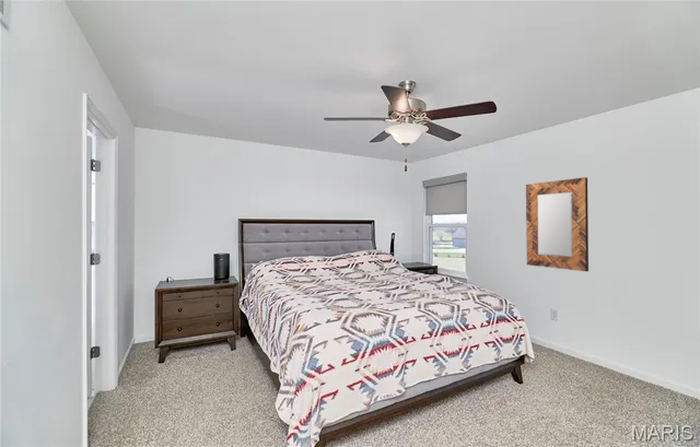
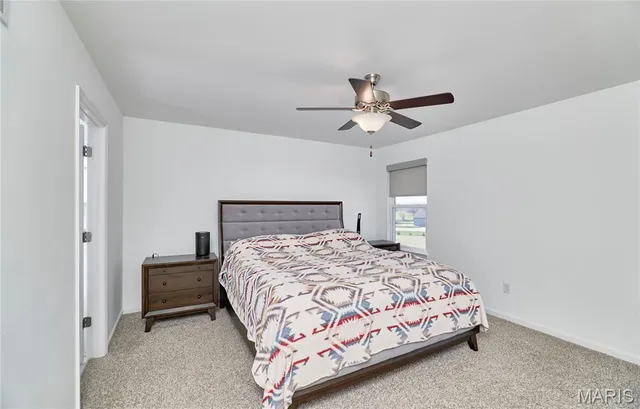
- home mirror [525,176,590,272]
